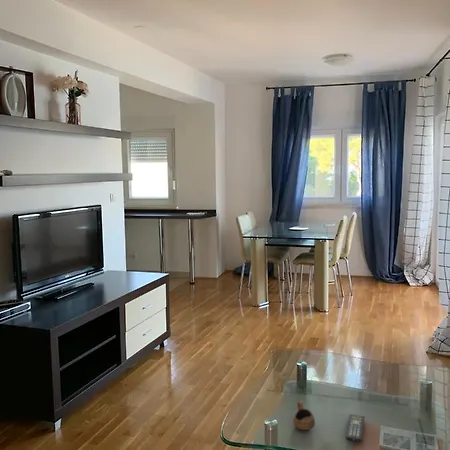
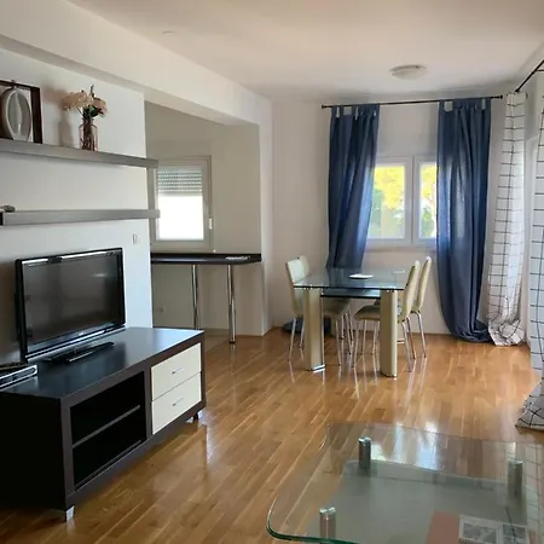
- cup [292,400,316,431]
- remote control [345,413,366,443]
